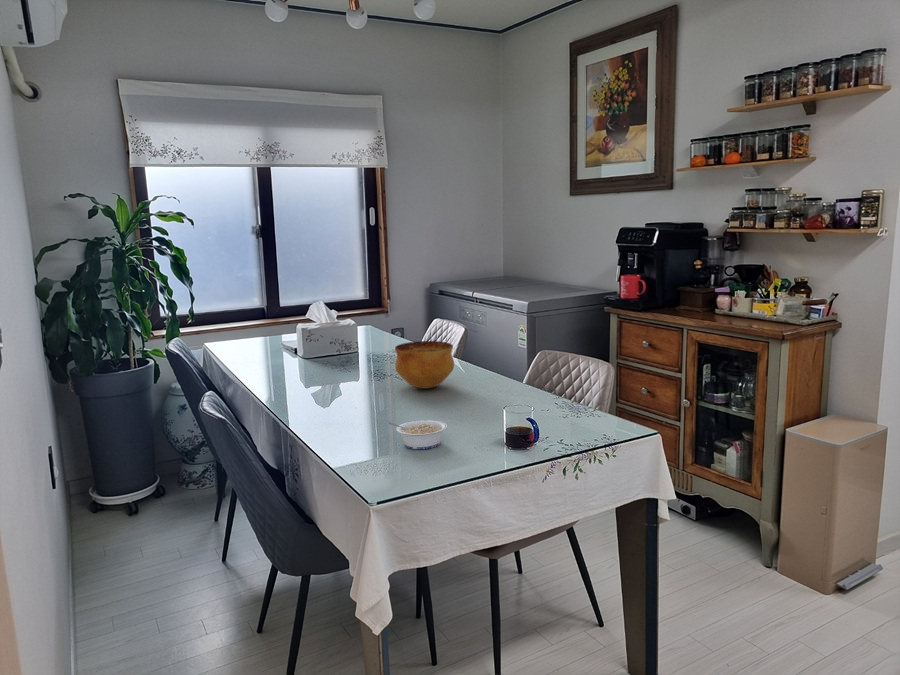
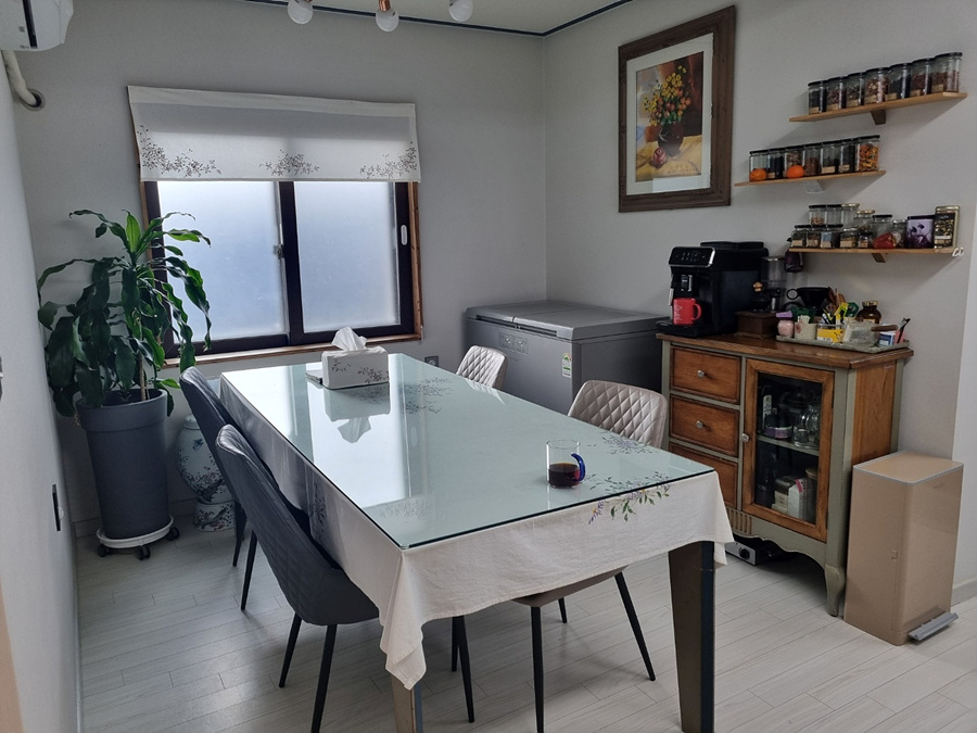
- legume [387,419,448,450]
- bowl [394,340,455,390]
